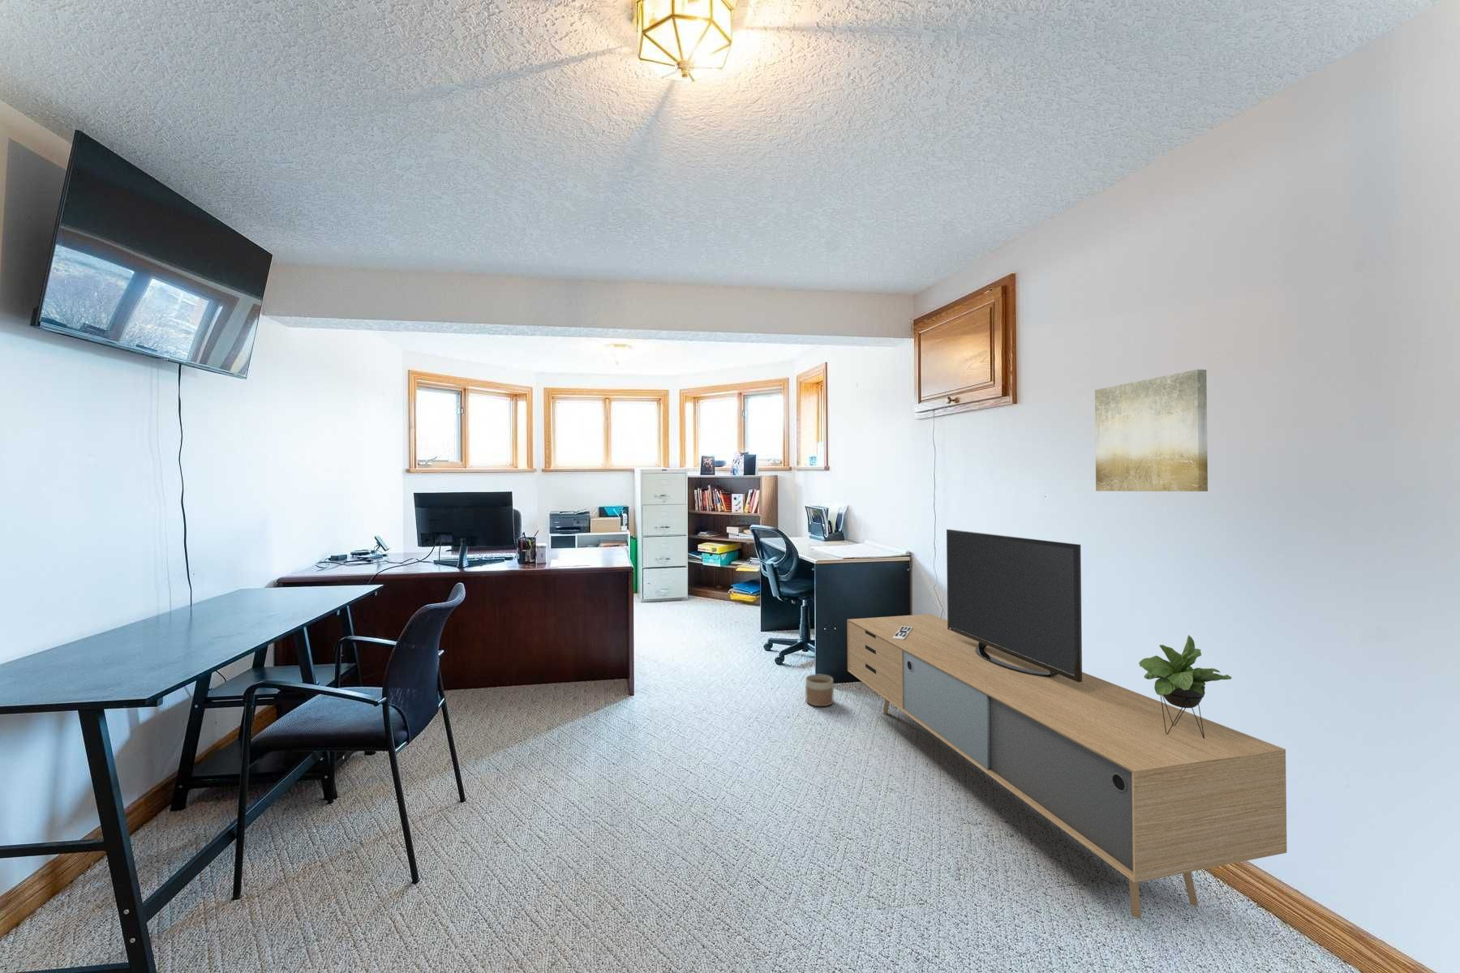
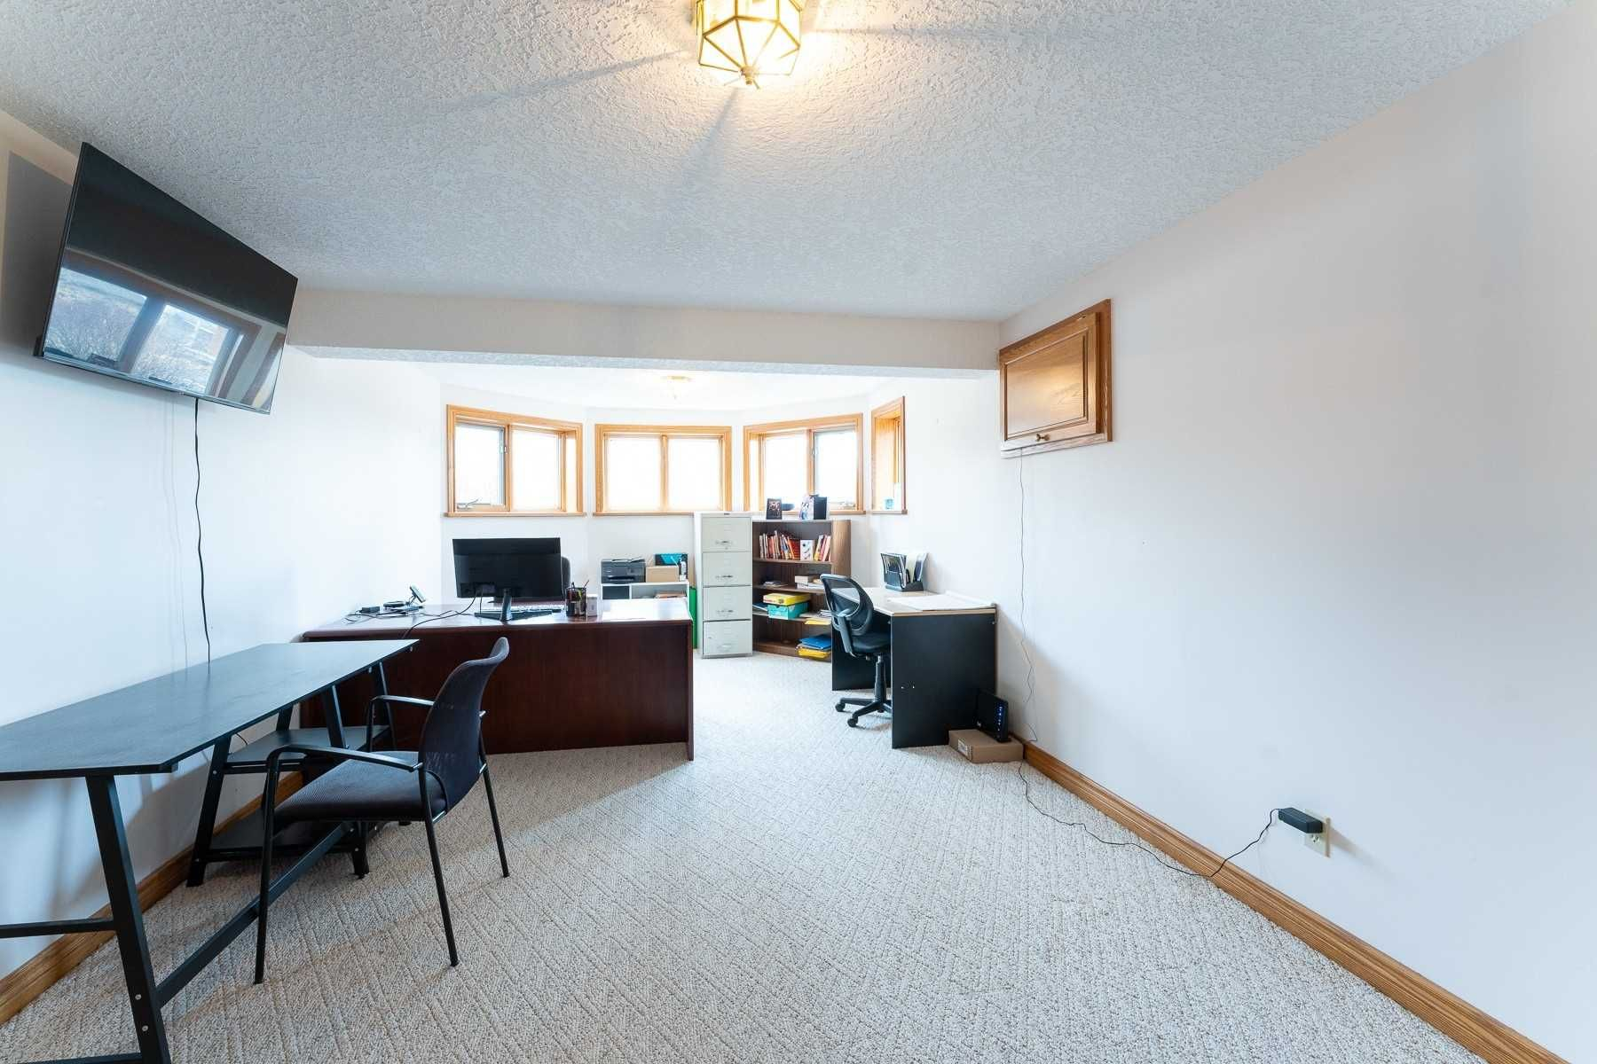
- planter [805,673,834,707]
- wall art [1094,369,1209,492]
- media console [846,529,1287,920]
